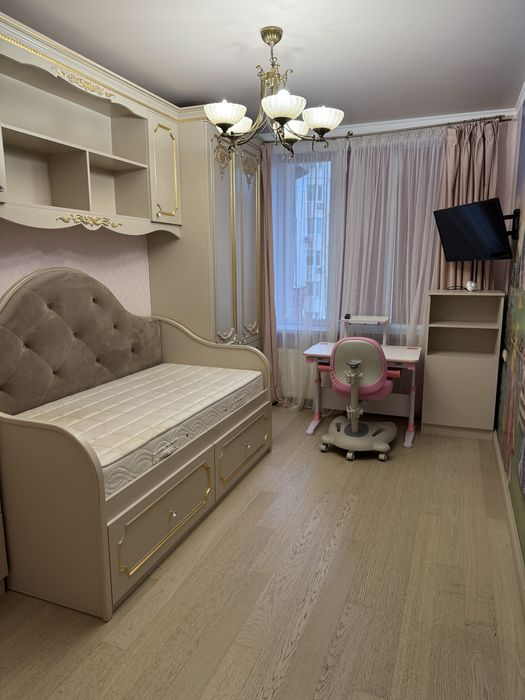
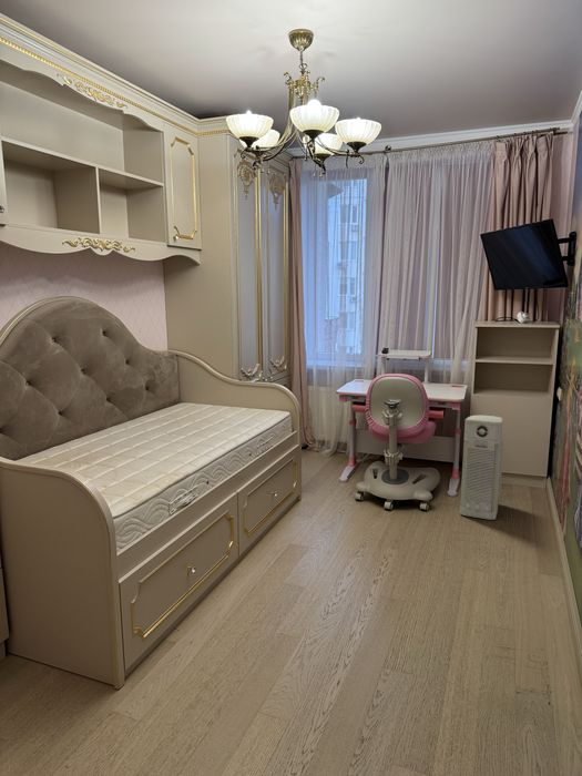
+ air purifier [459,415,504,521]
